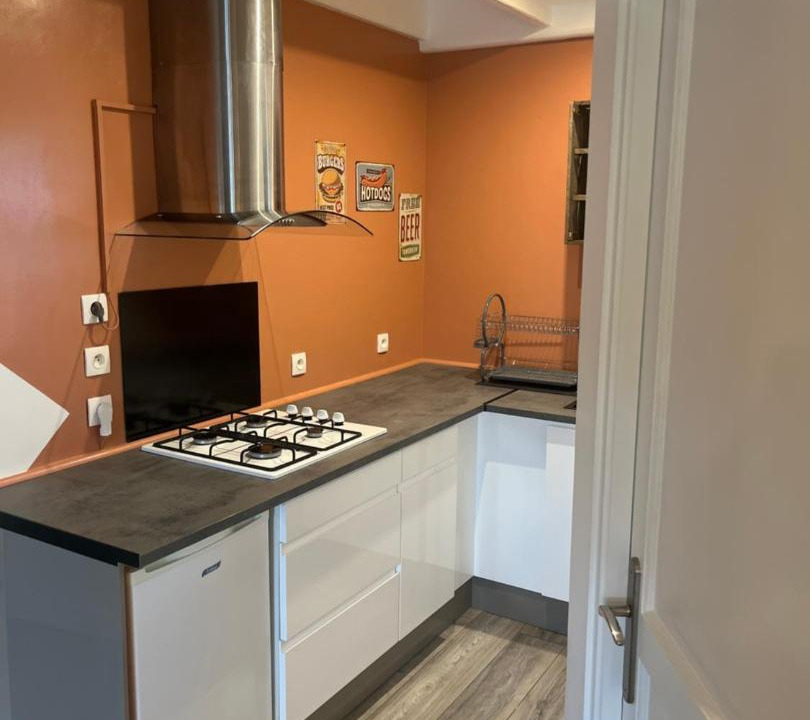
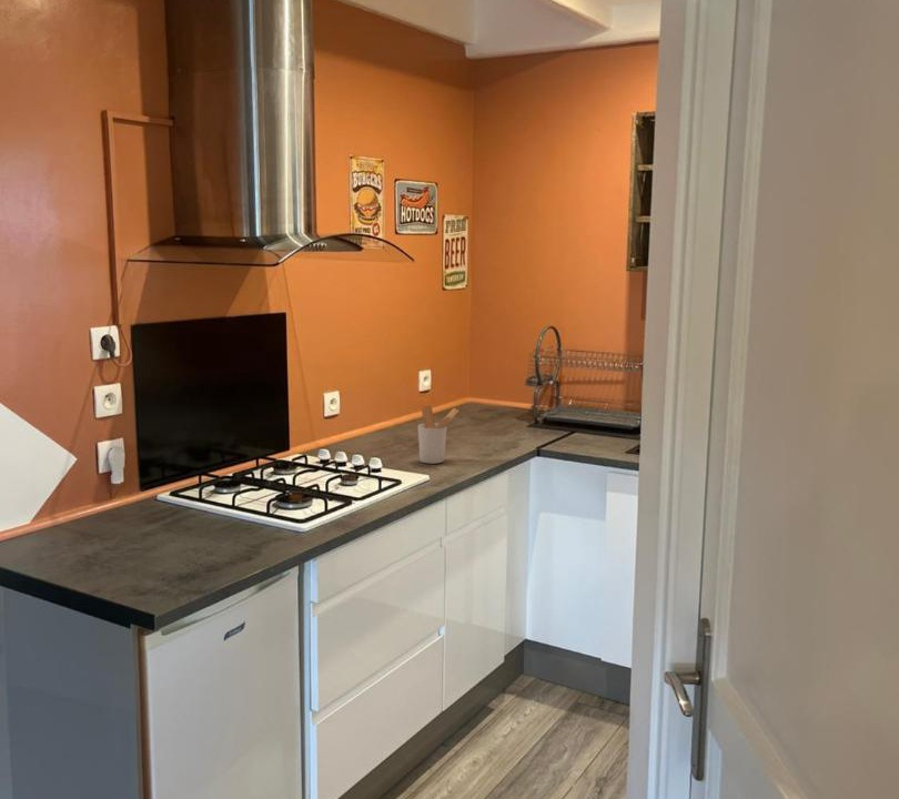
+ utensil holder [417,405,459,465]
